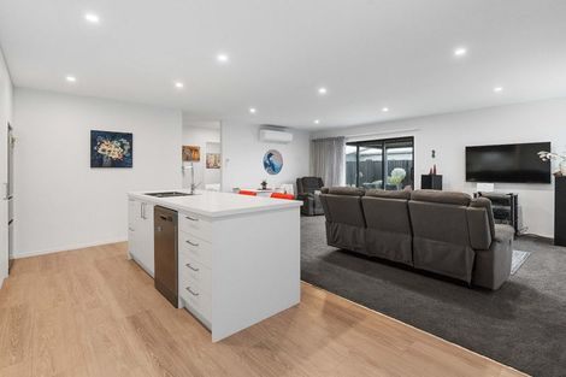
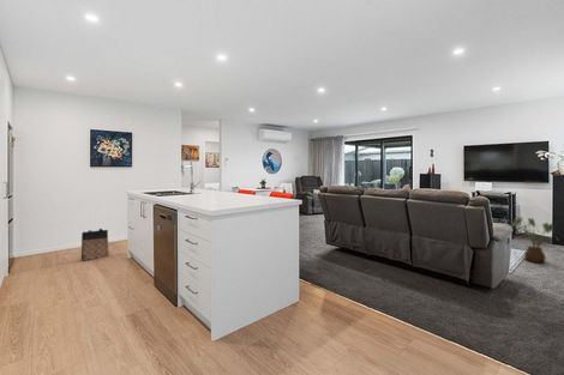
+ bag [80,228,110,261]
+ house plant [511,216,559,264]
